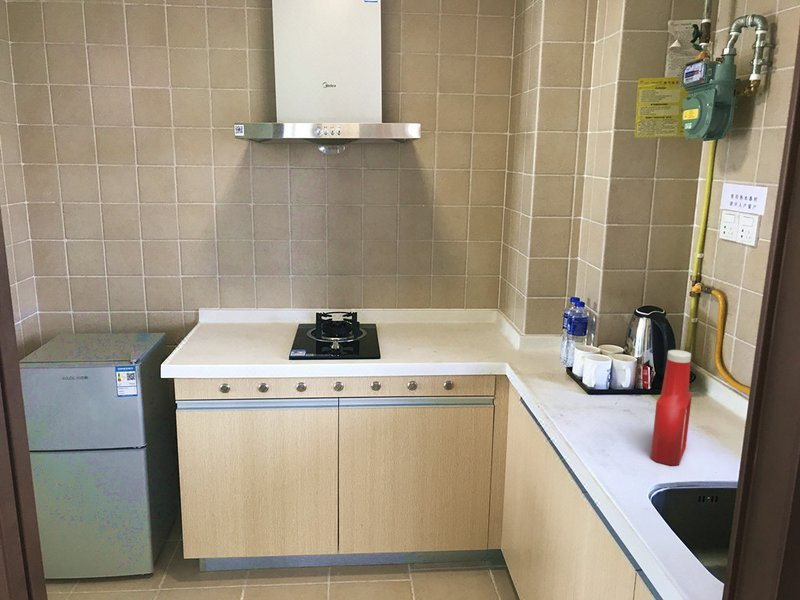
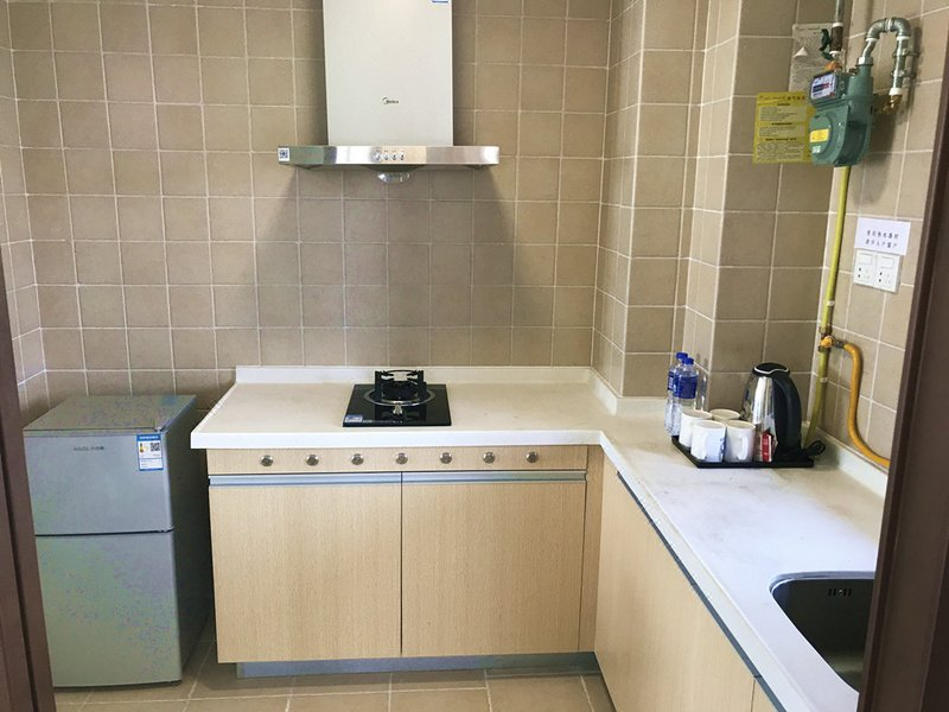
- soap bottle [650,349,693,467]
